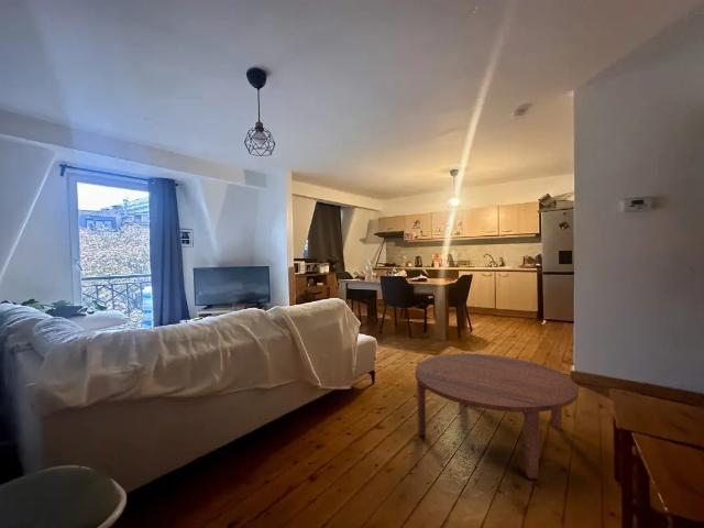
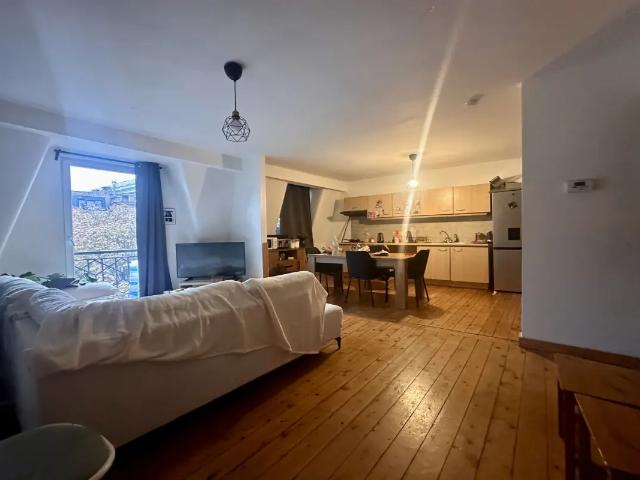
- coffee table [415,353,579,480]
